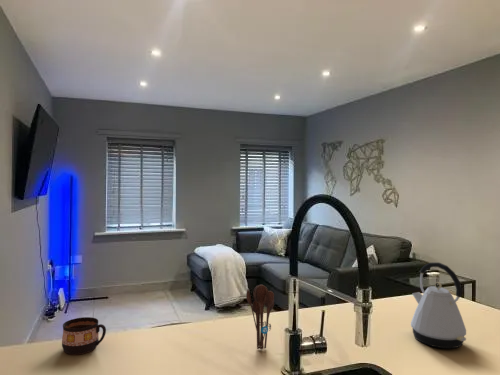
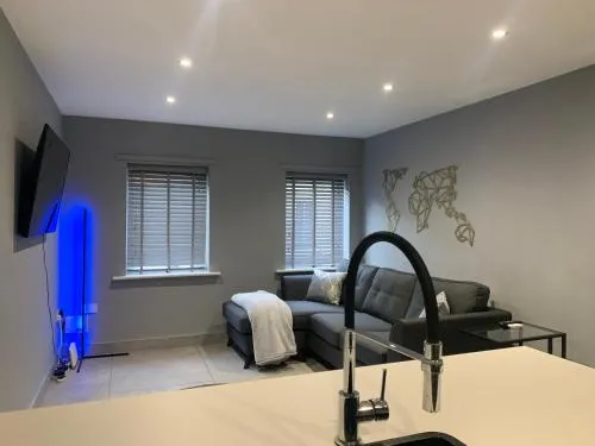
- utensil holder [245,284,275,350]
- kettle [410,262,467,349]
- cup [61,316,107,356]
